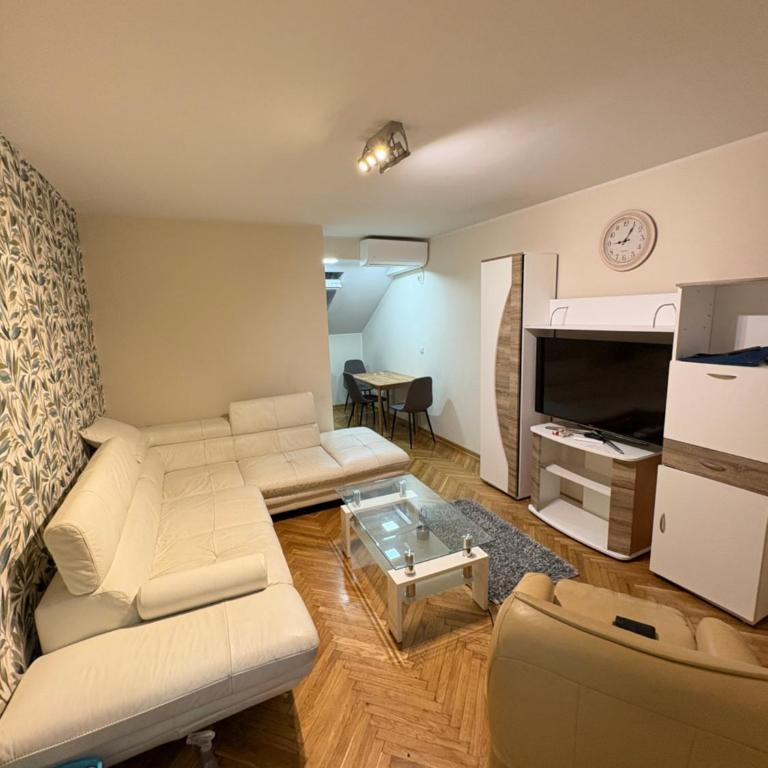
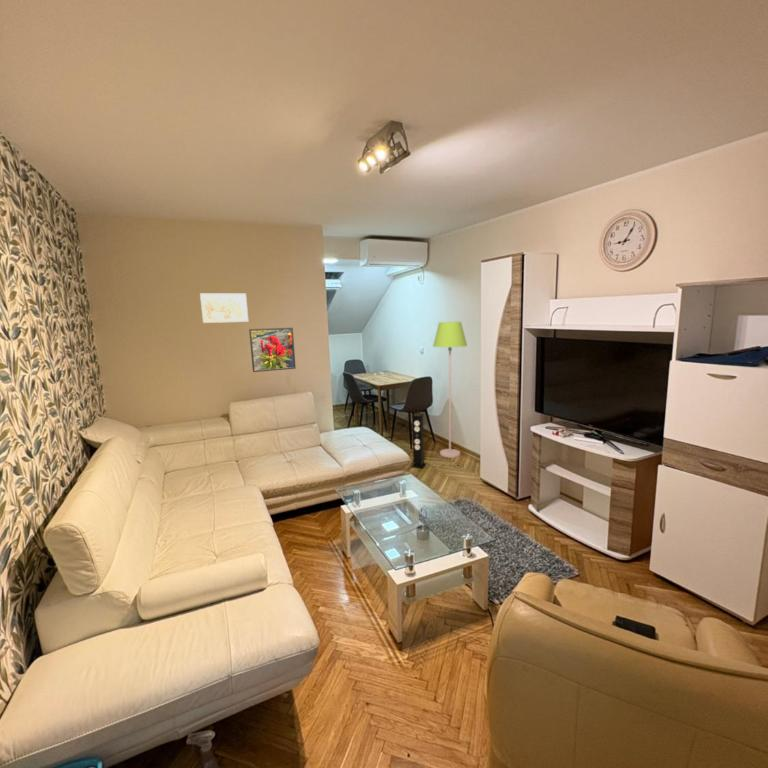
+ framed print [248,327,297,373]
+ speaker [411,413,461,469]
+ floor lamp [432,321,468,459]
+ wall art [199,293,249,324]
